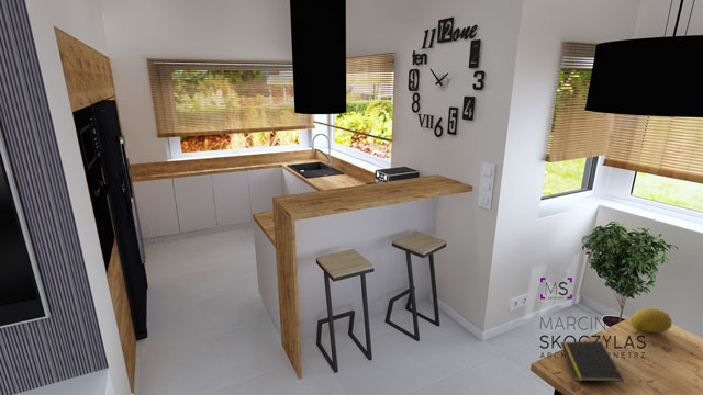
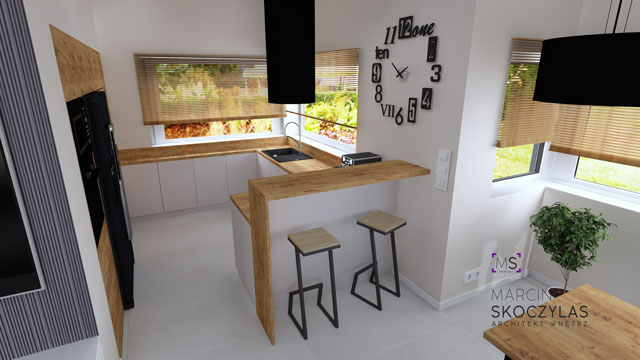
- notepad [559,340,625,382]
- fruit [629,307,673,334]
